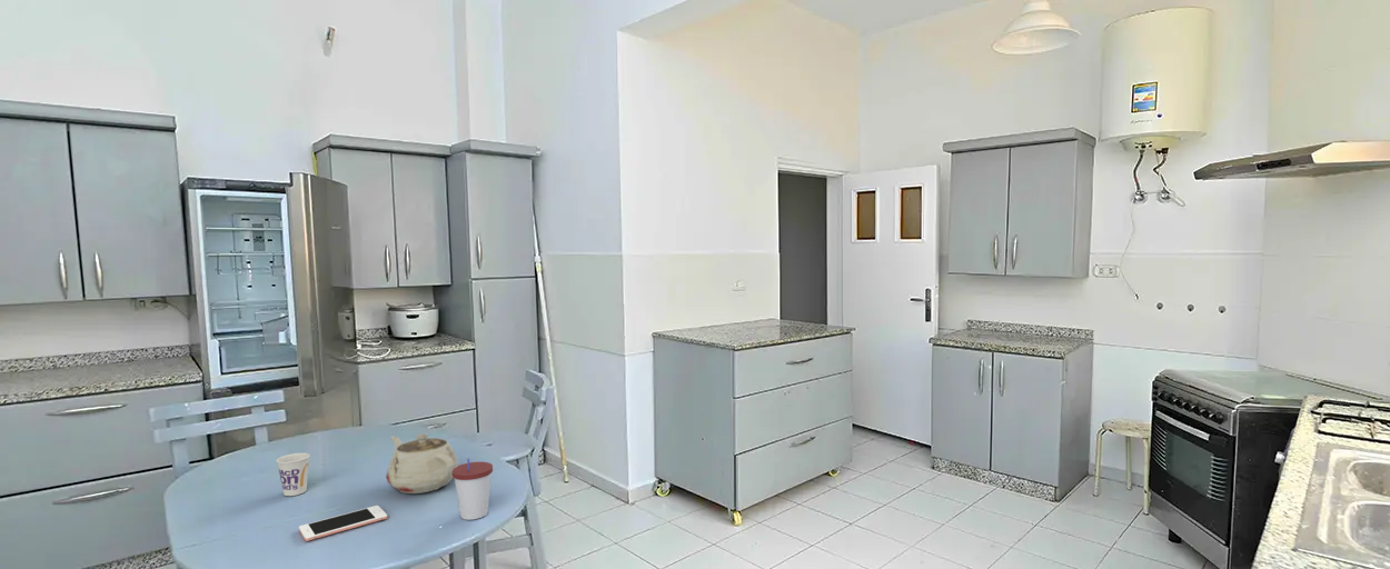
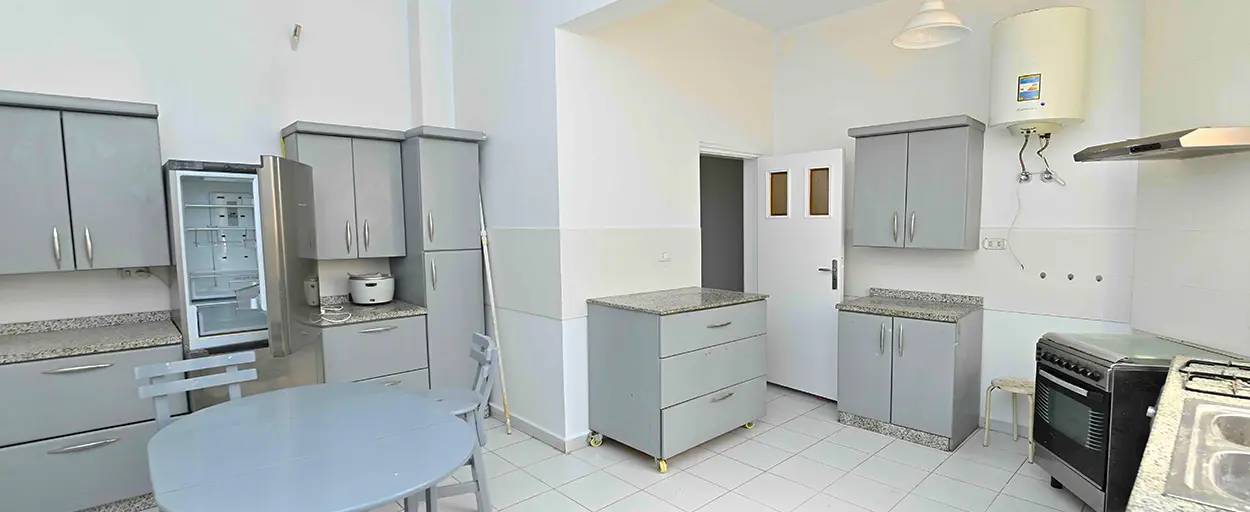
- teapot [386,432,459,495]
- cup [451,458,494,521]
- cell phone [298,505,388,542]
- cup [276,452,311,497]
